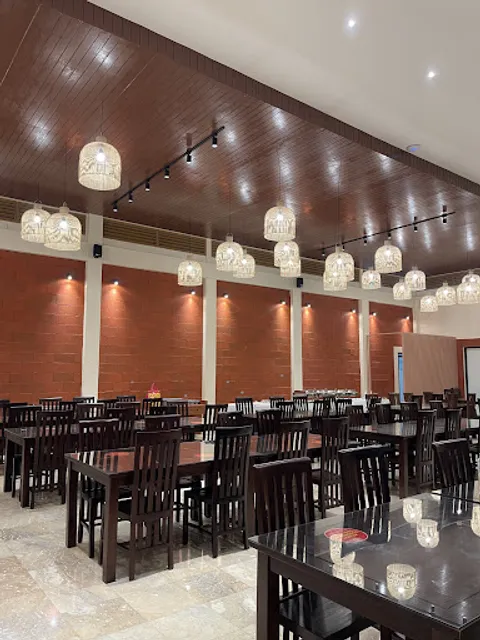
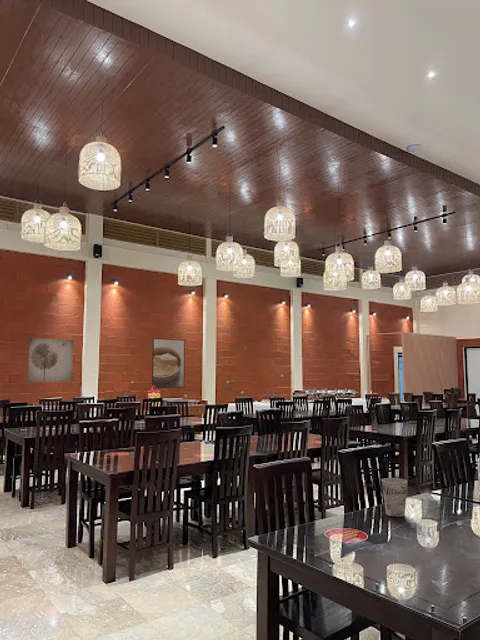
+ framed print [151,337,186,389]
+ cup [381,477,408,518]
+ wall art [27,337,74,383]
